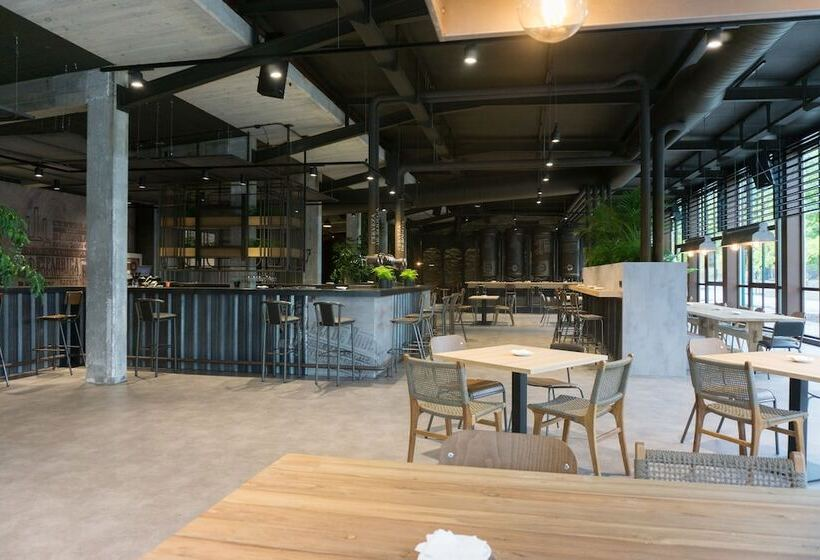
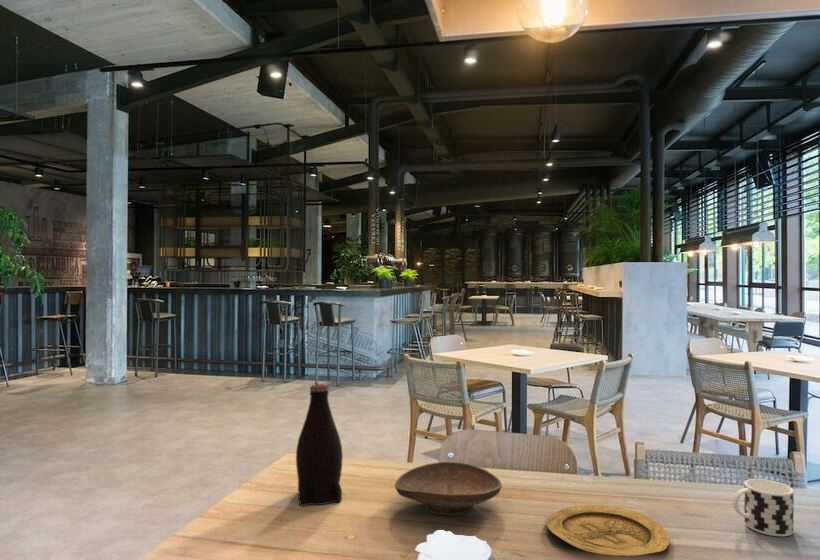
+ decorative bowl [394,461,503,516]
+ plate [544,505,671,557]
+ cup [732,478,794,537]
+ bottle [295,383,344,507]
